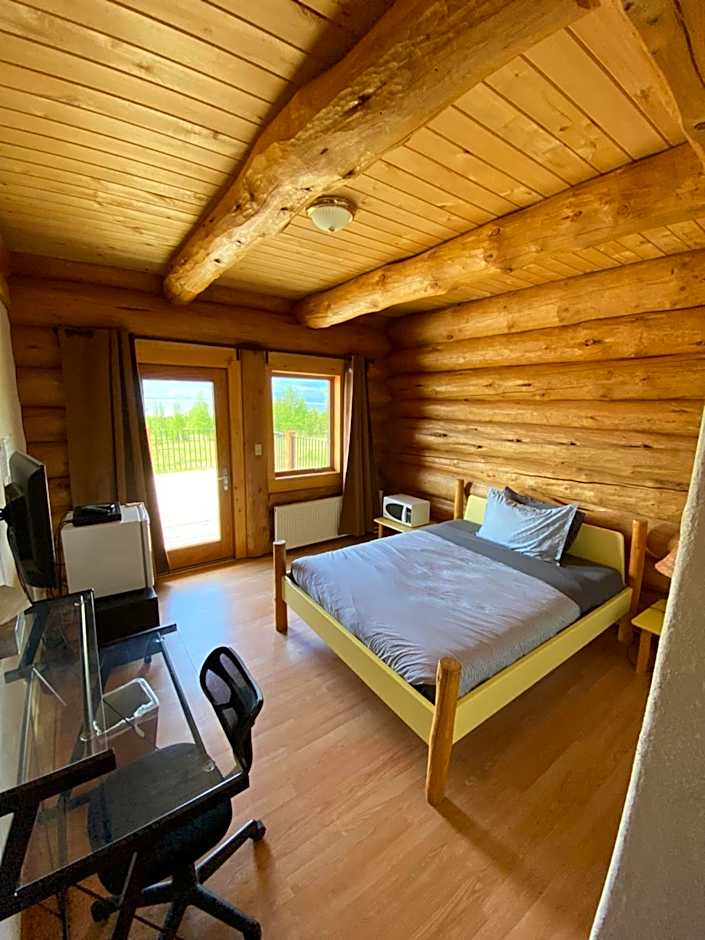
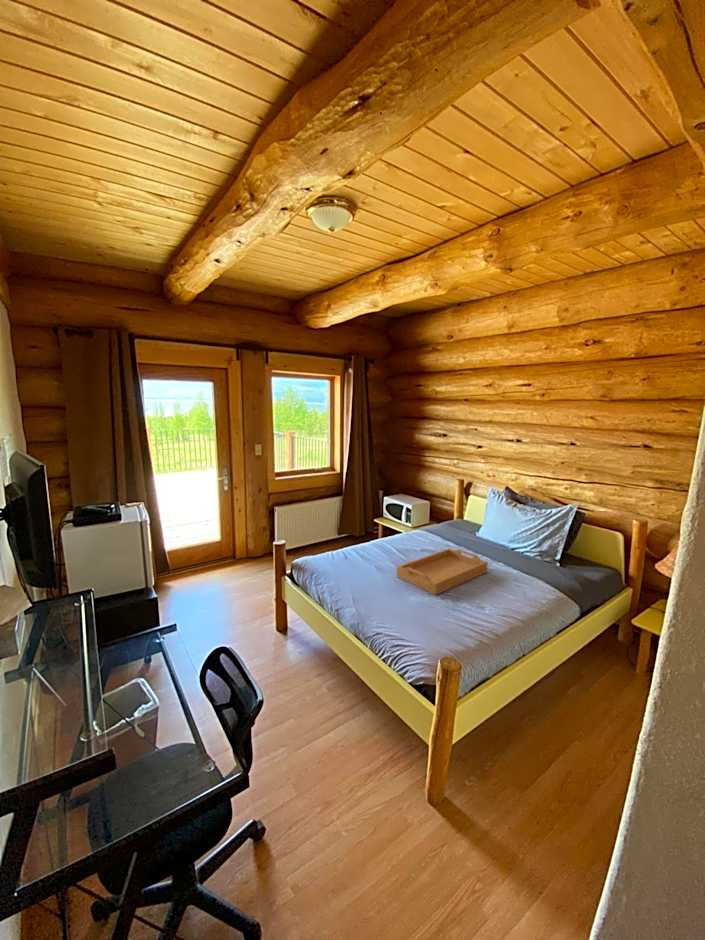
+ serving tray [395,547,489,596]
